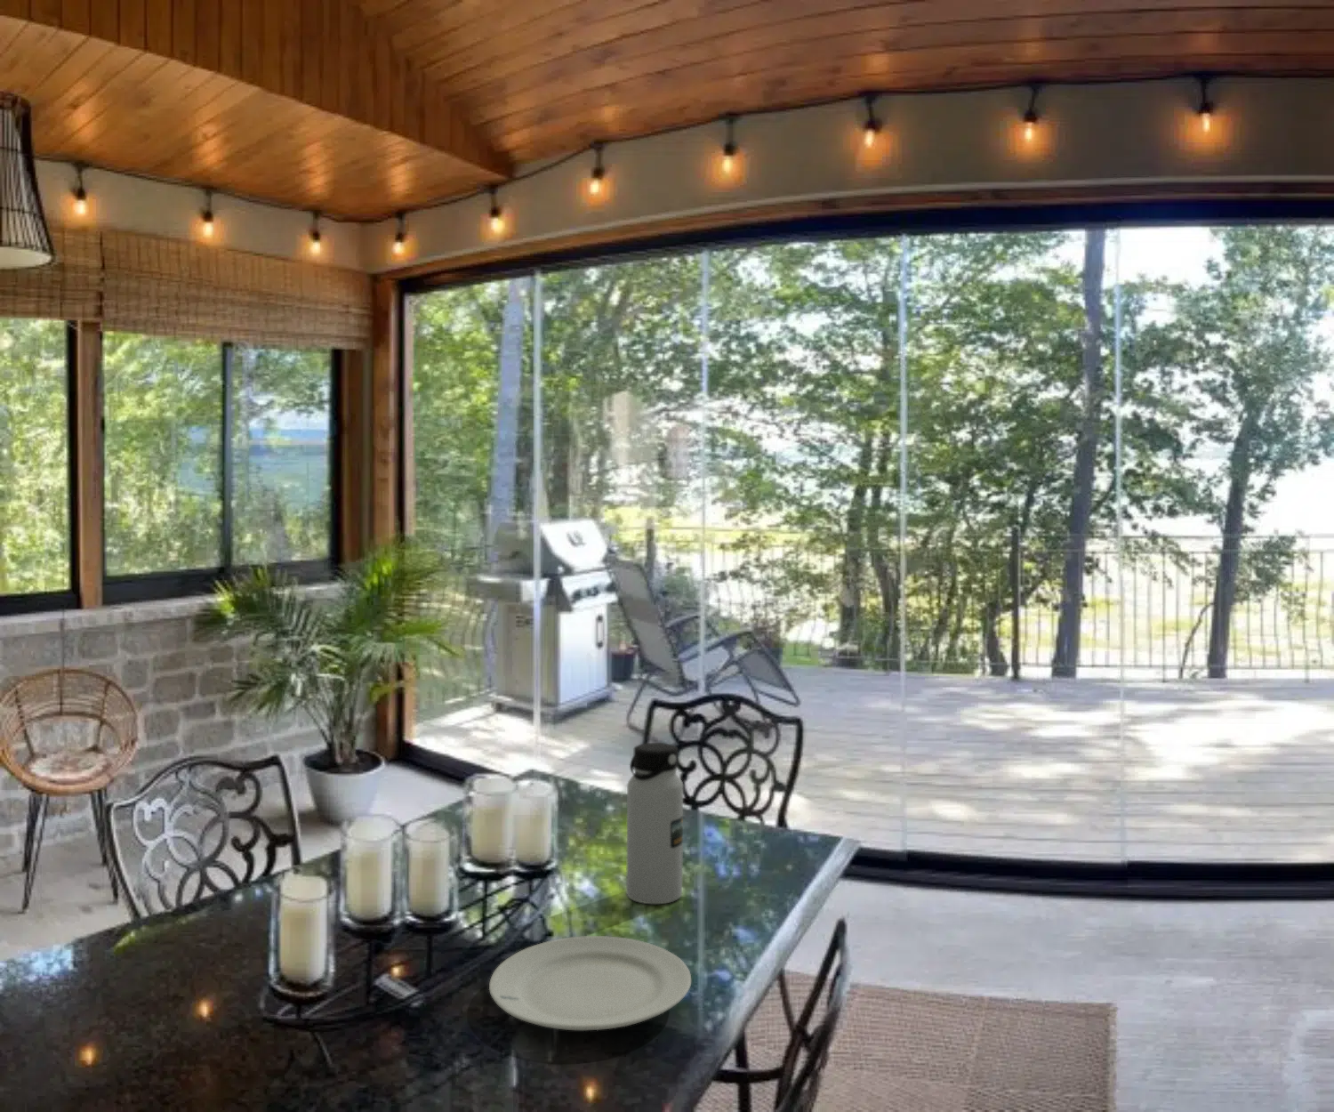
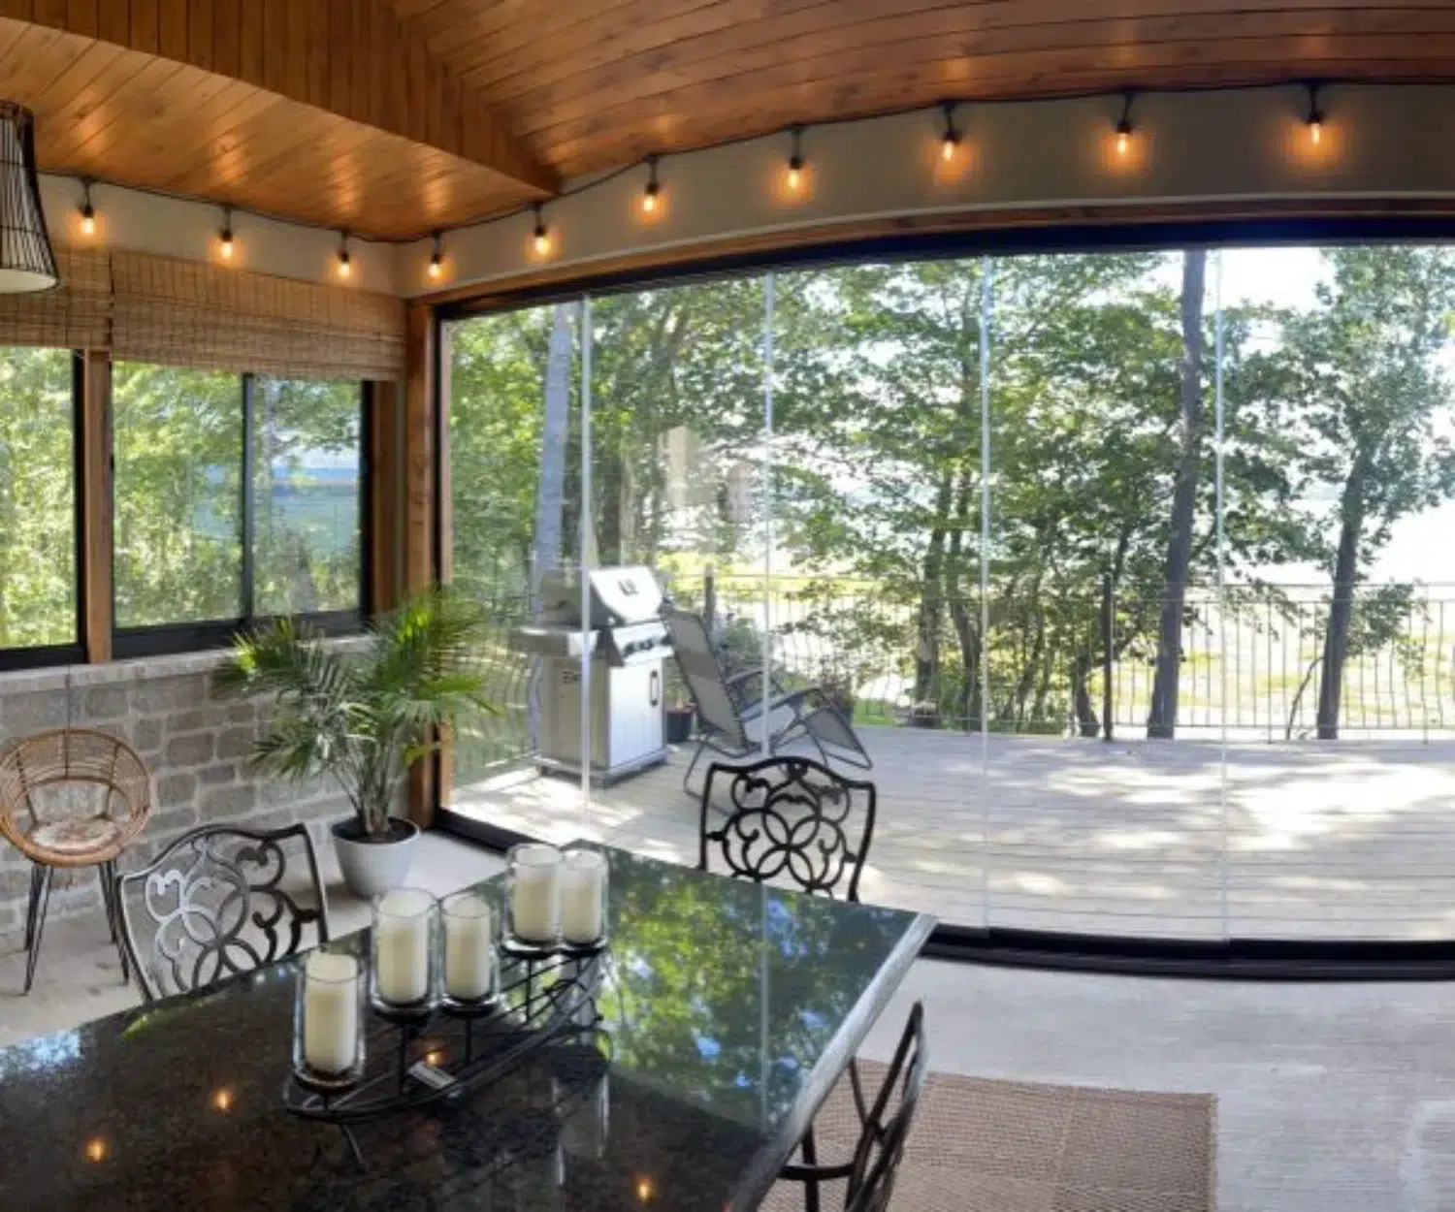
- chinaware [489,935,691,1031]
- water bottle [625,742,684,905]
